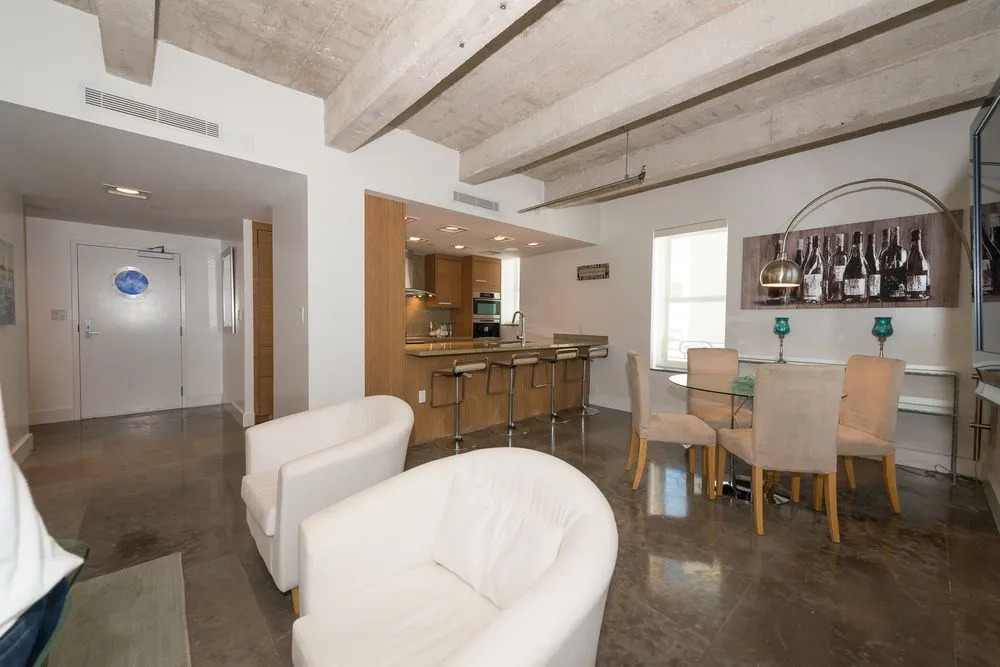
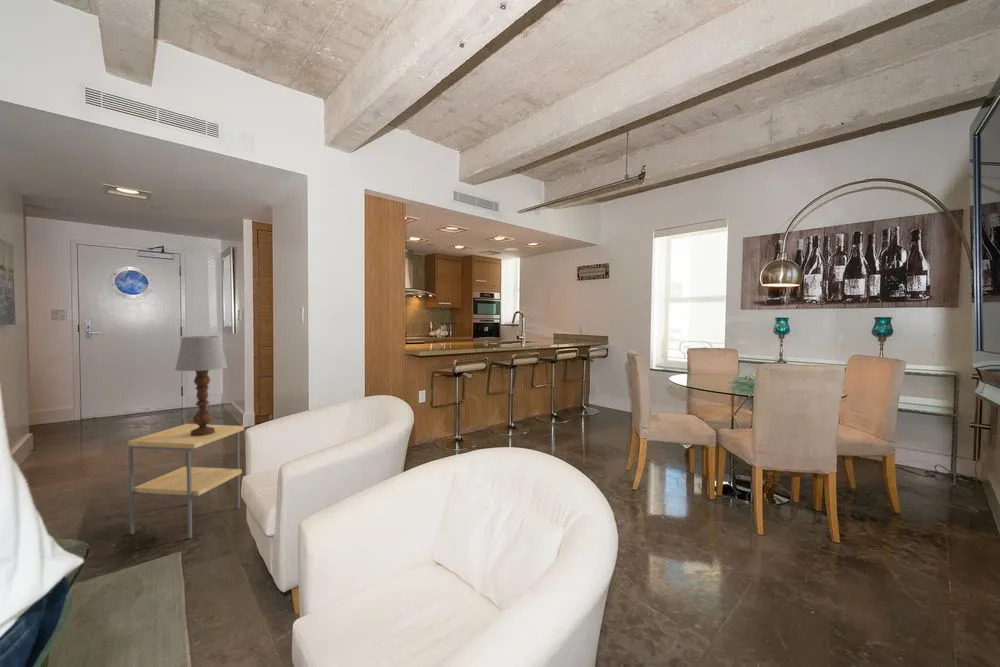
+ side table [127,423,245,539]
+ table lamp [174,335,228,436]
